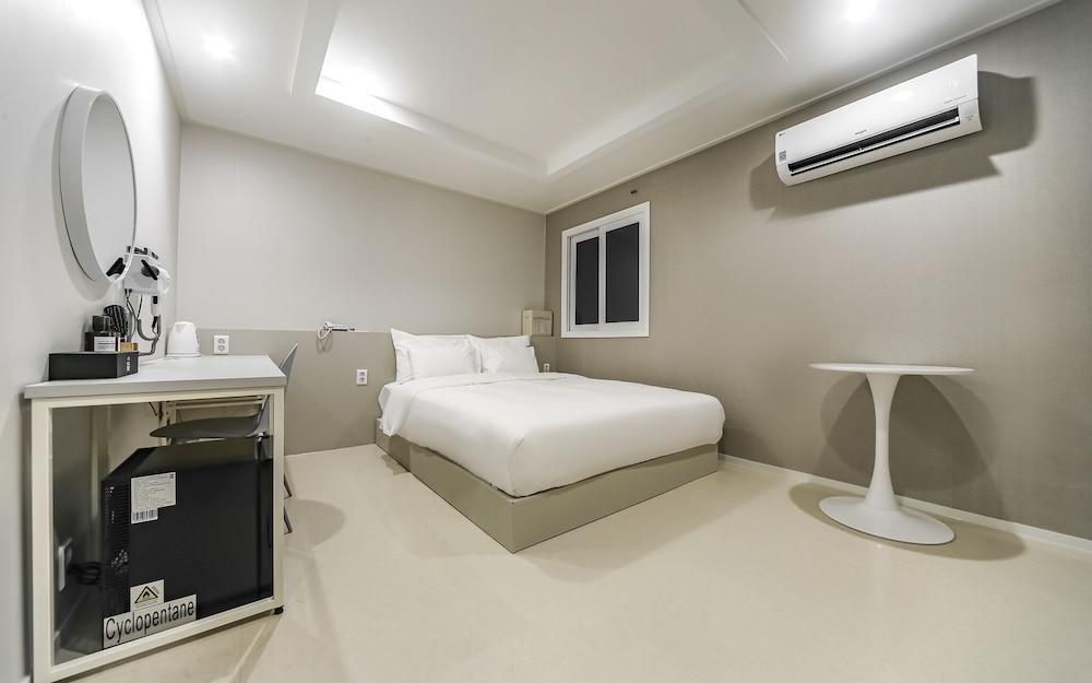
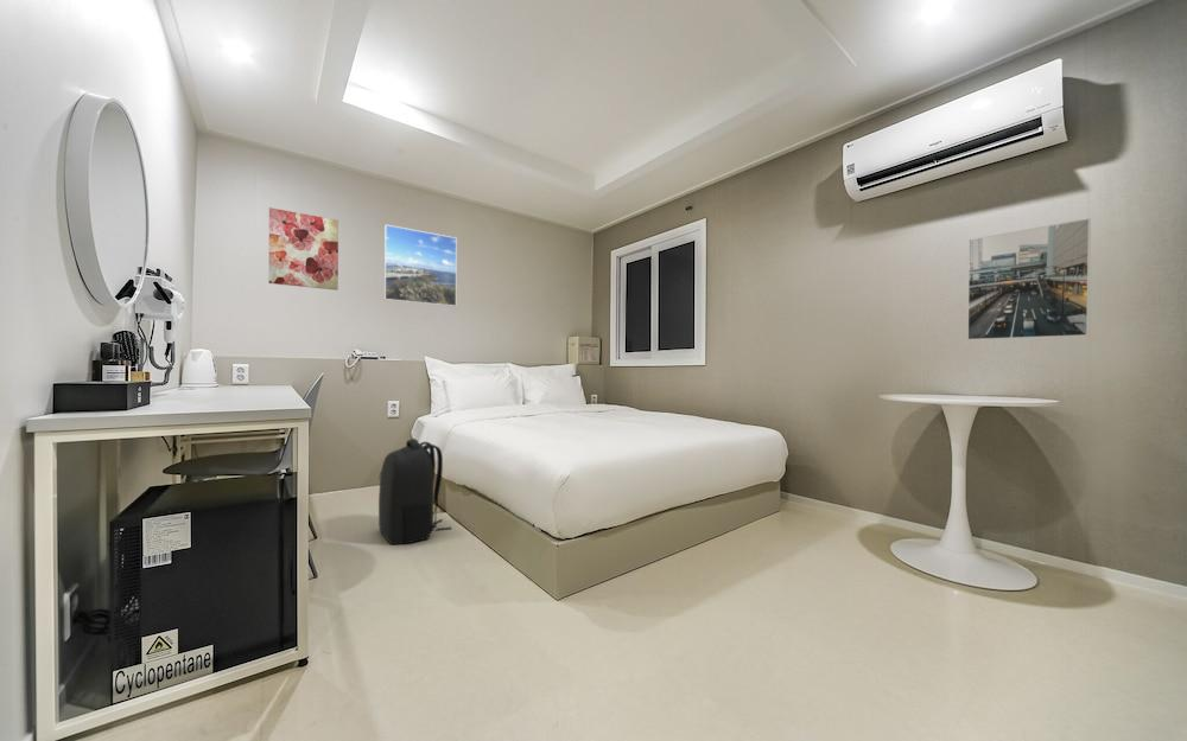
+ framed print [383,224,458,307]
+ wall art [267,206,339,292]
+ backpack [377,437,452,545]
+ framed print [966,217,1092,341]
